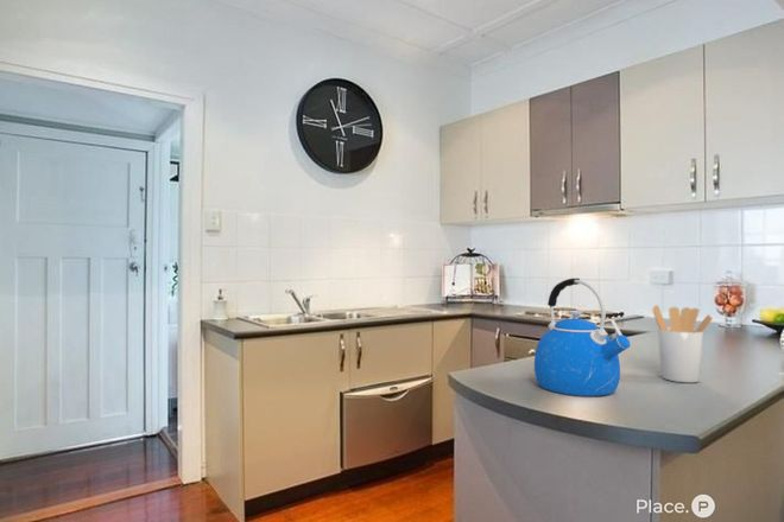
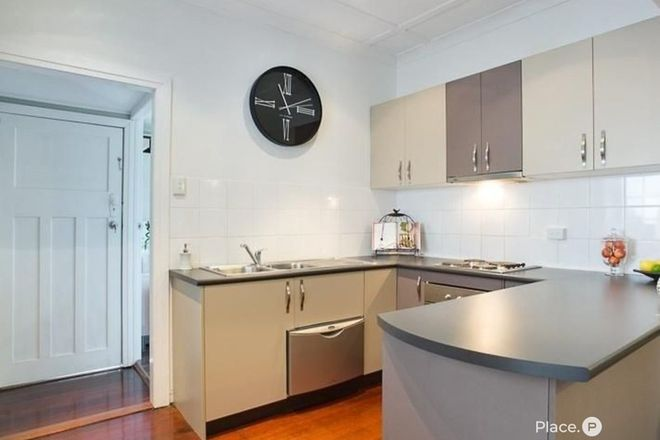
- kettle [533,278,631,397]
- utensil holder [652,304,714,383]
